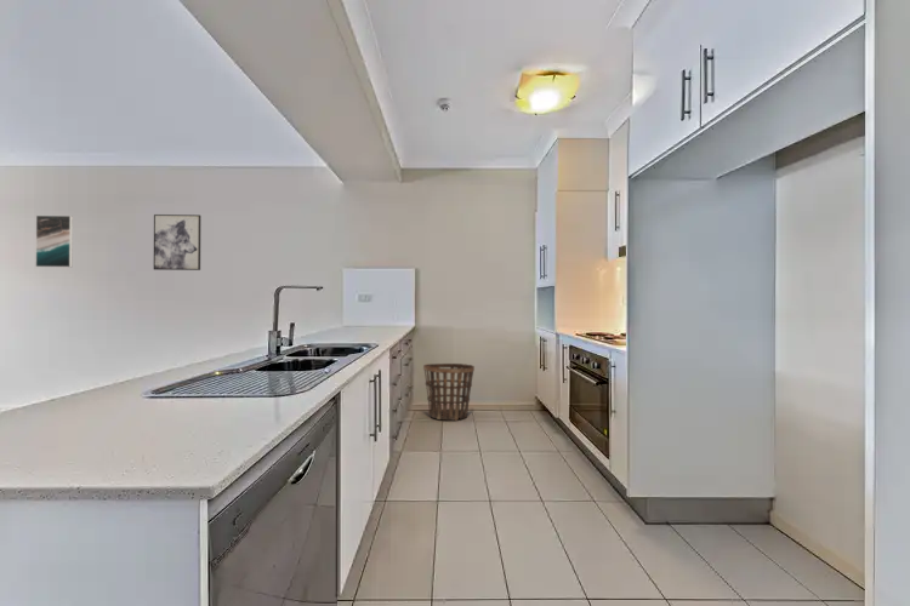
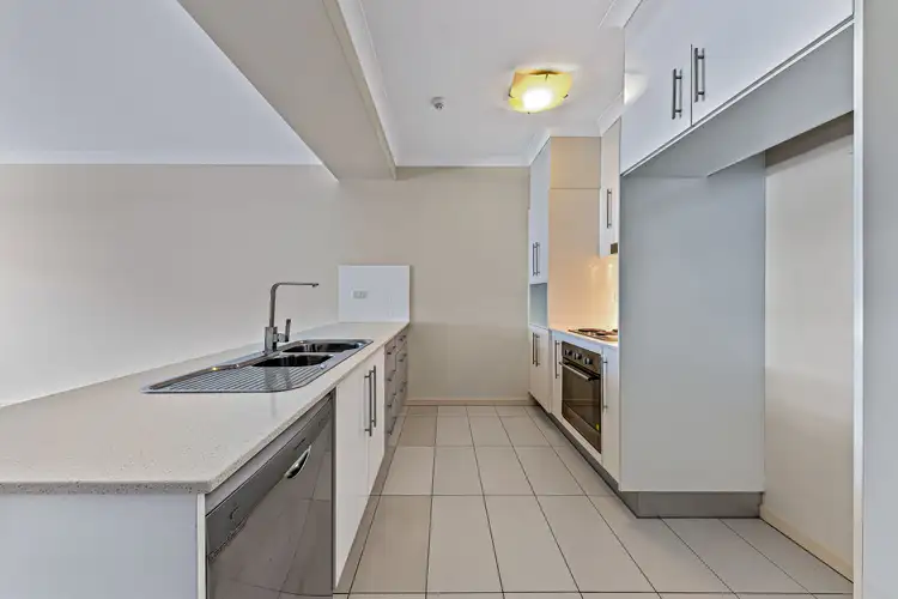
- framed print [34,215,74,268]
- basket [422,362,476,422]
- wall art [153,213,201,271]
